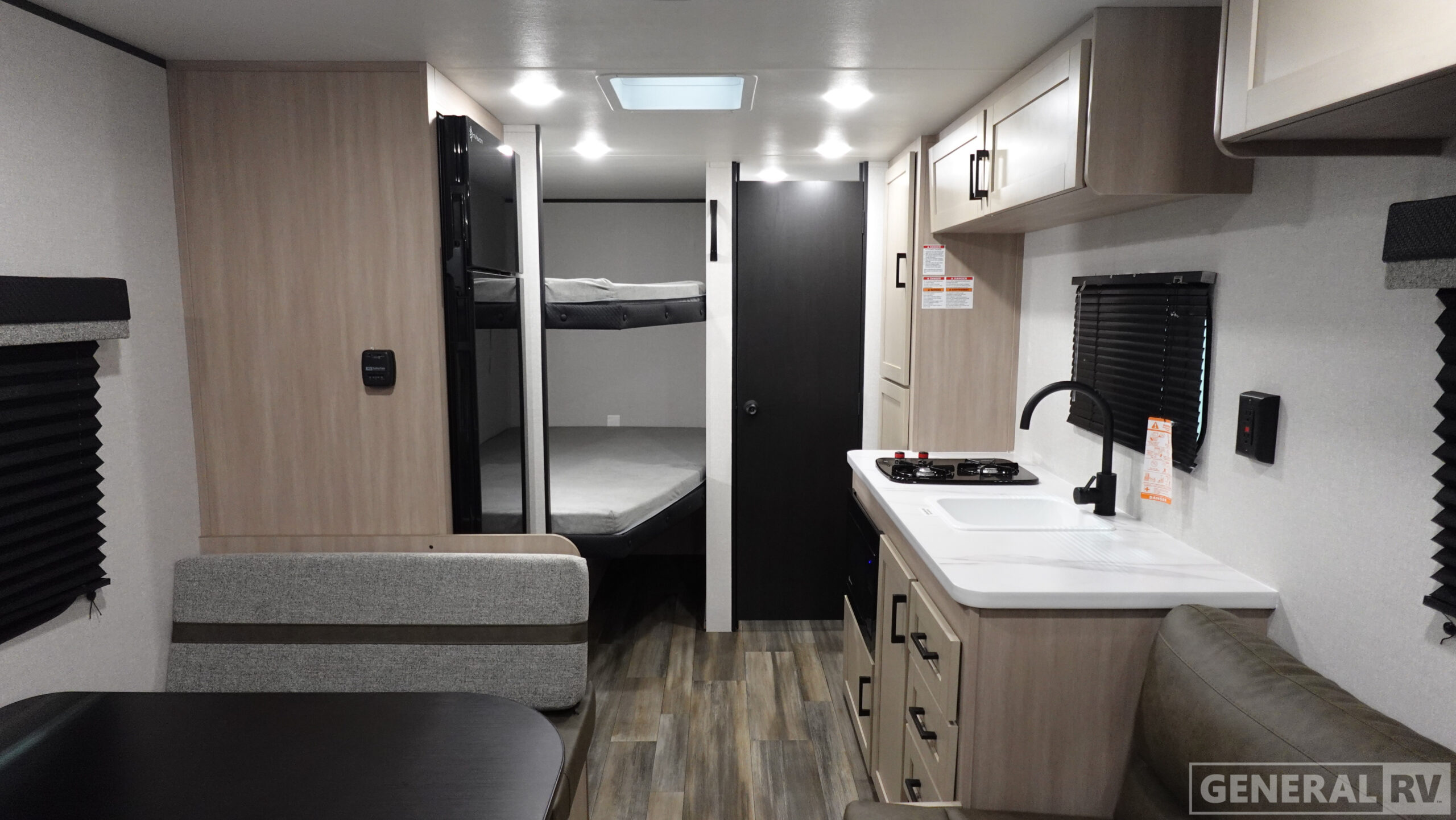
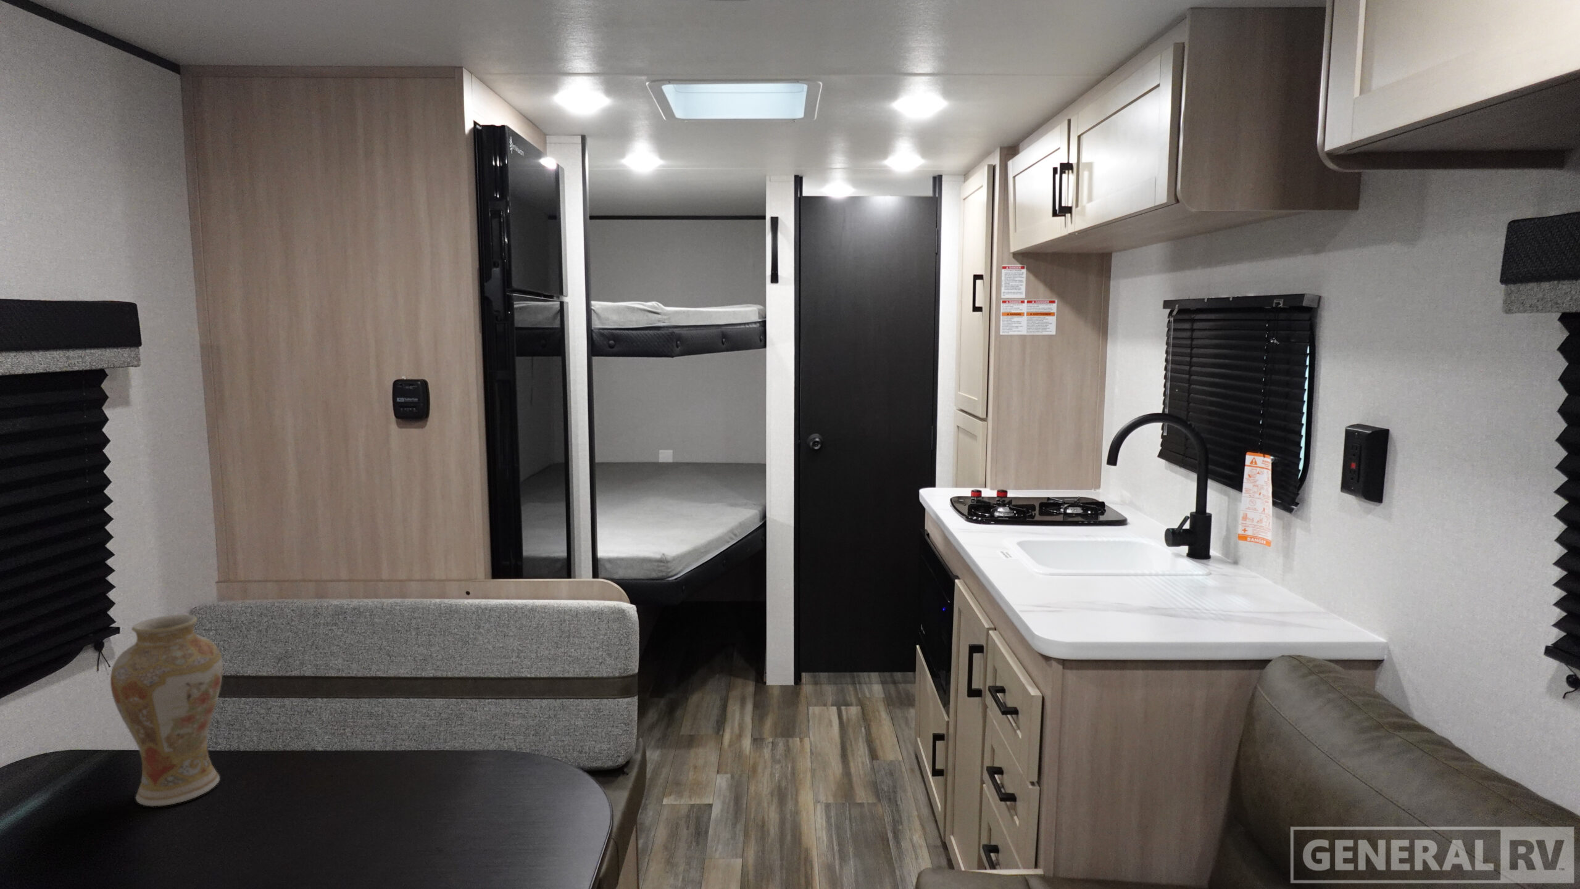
+ vase [110,614,224,807]
